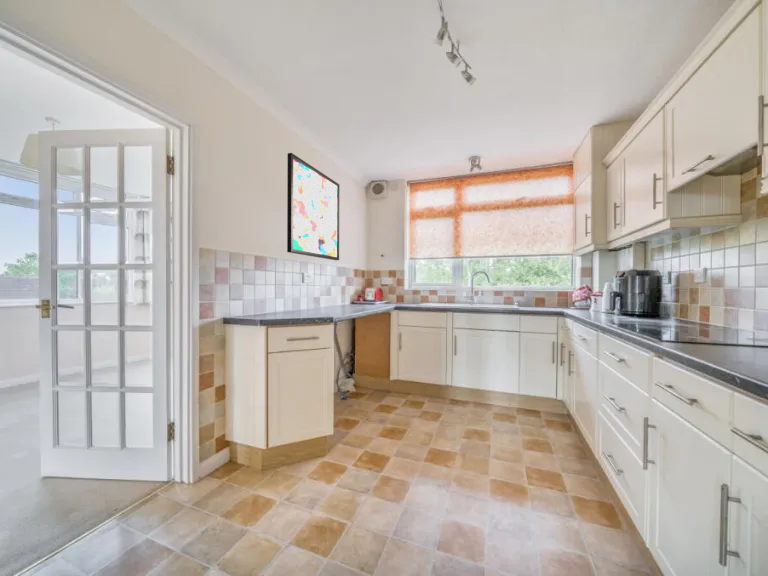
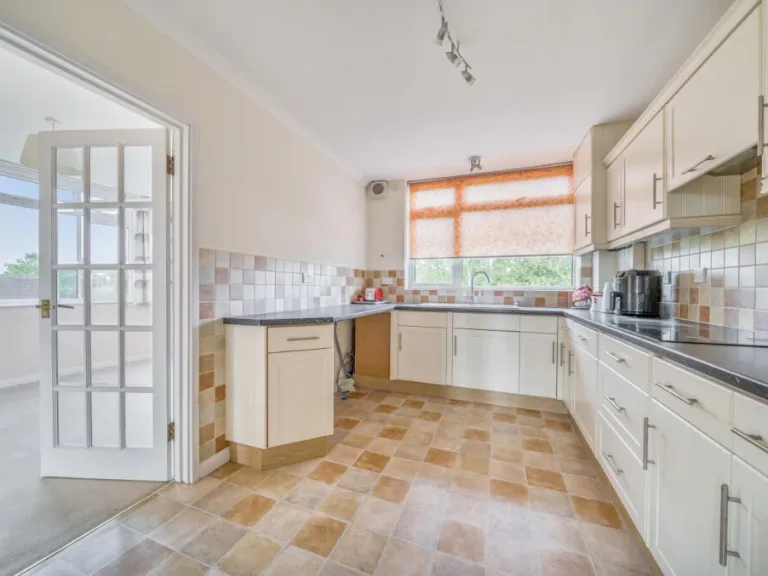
- wall art [286,152,340,261]
